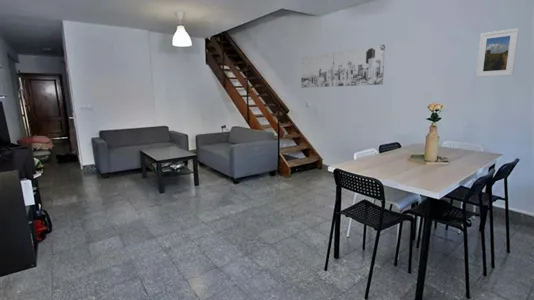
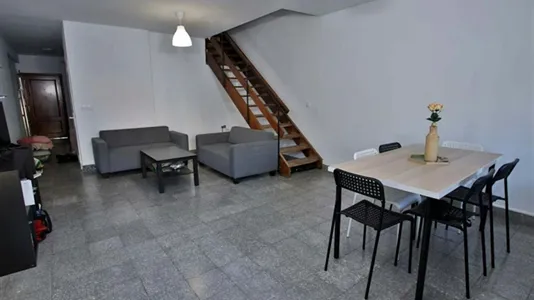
- wall art [300,44,386,89]
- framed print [475,27,520,78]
